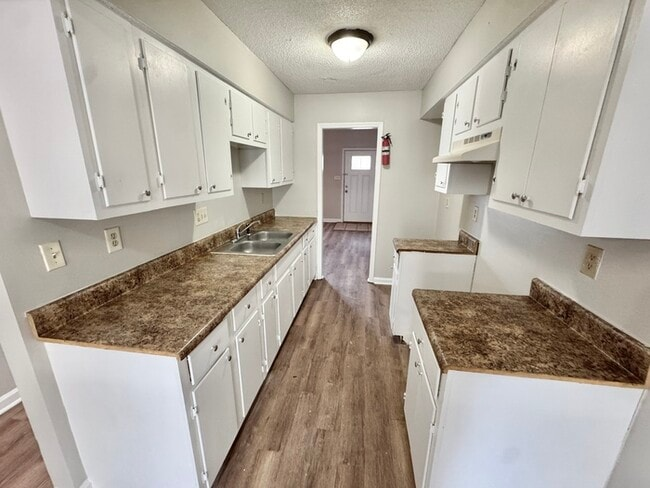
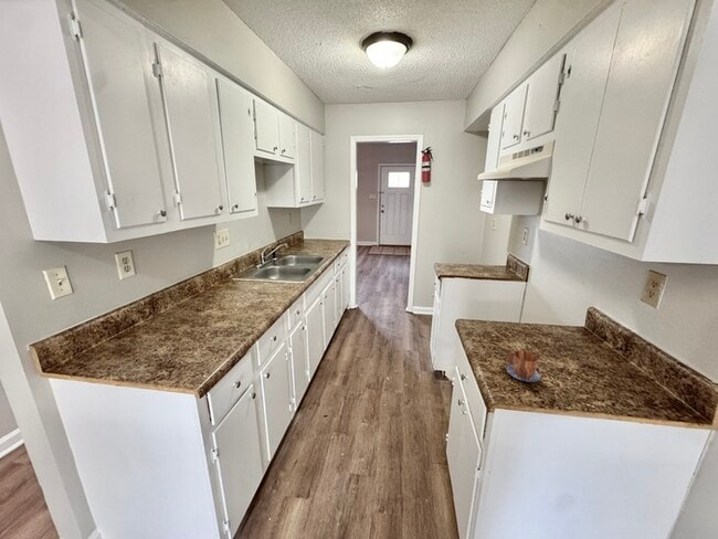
+ mug [506,350,542,383]
